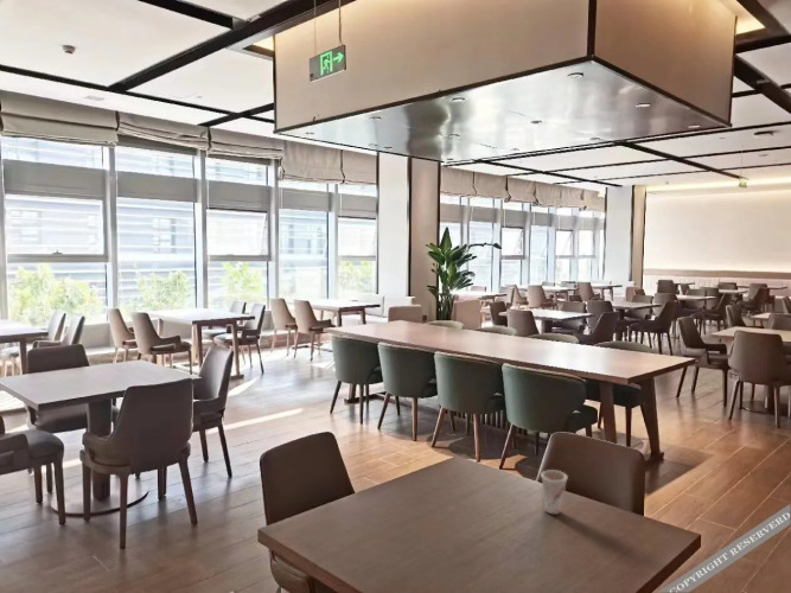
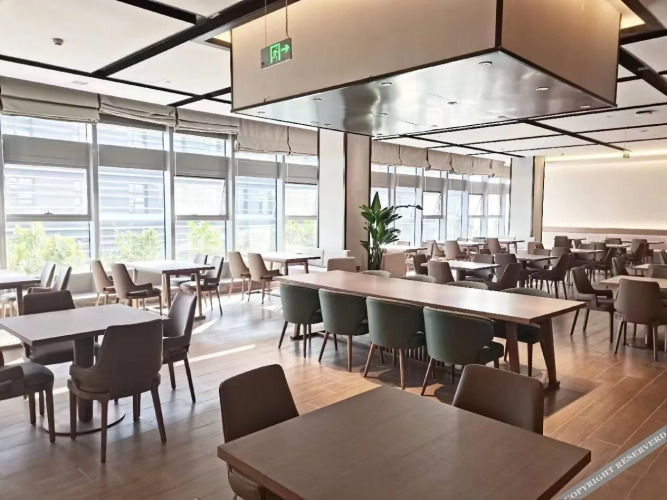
- cup [540,468,569,516]
